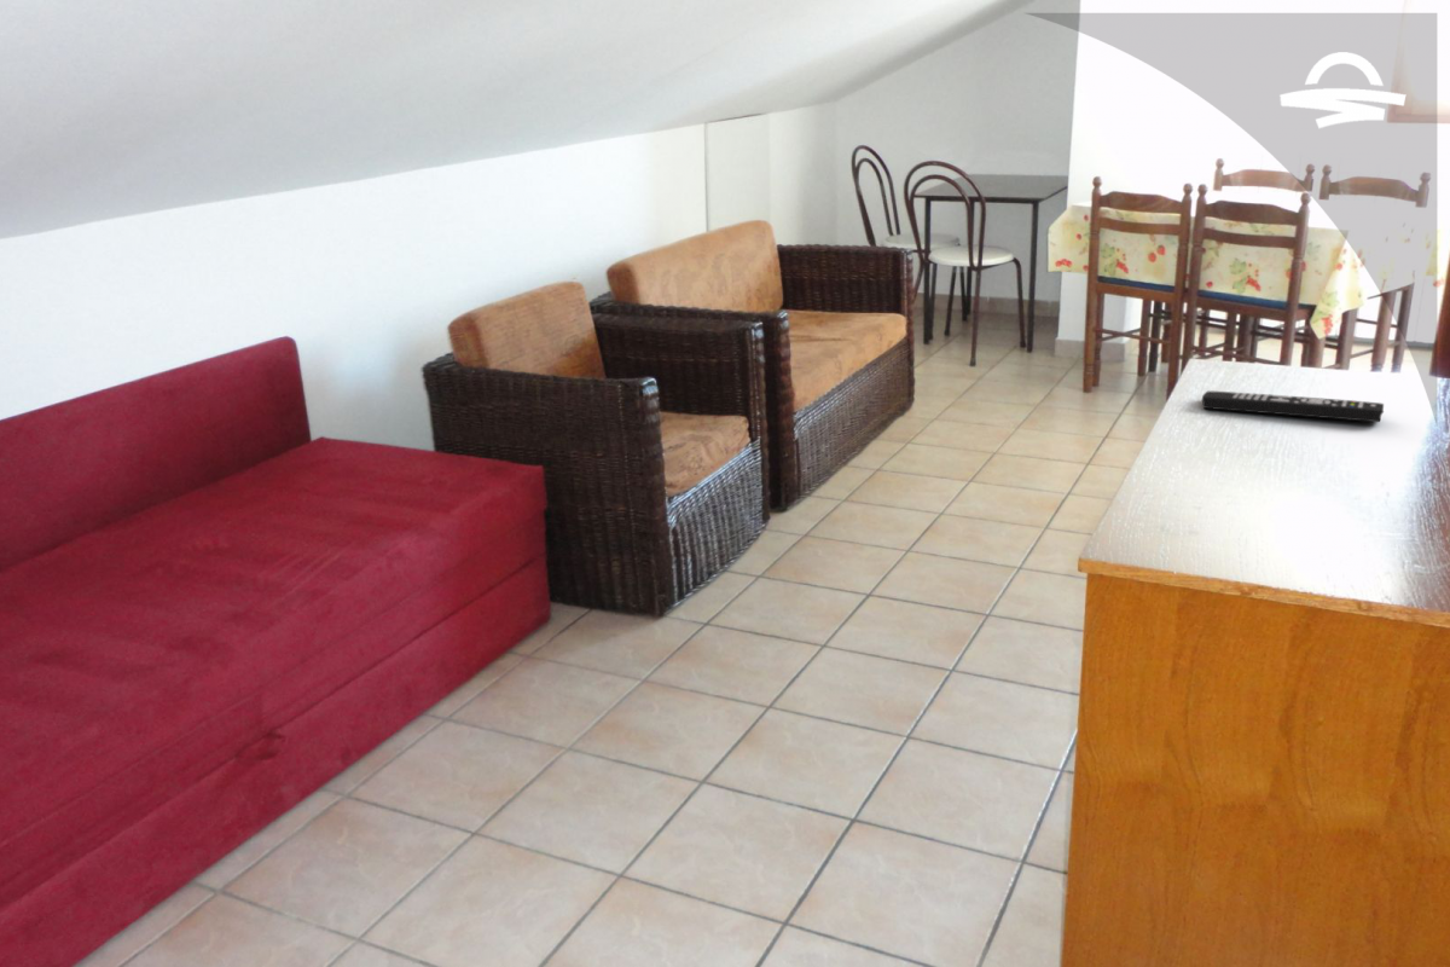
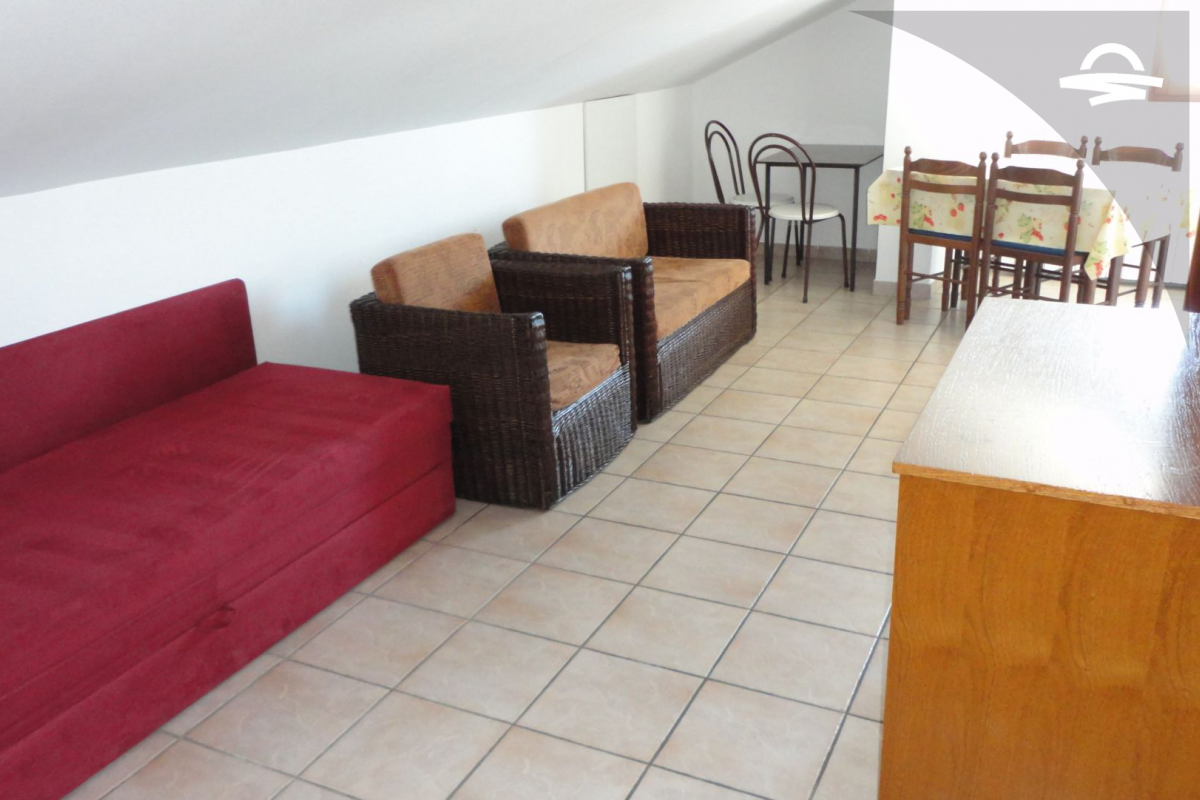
- remote control [1201,389,1385,423]
